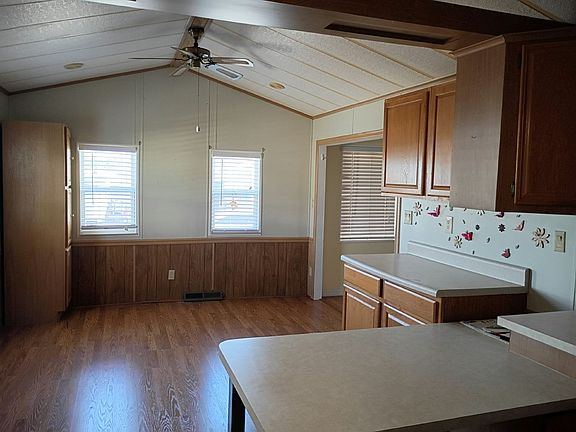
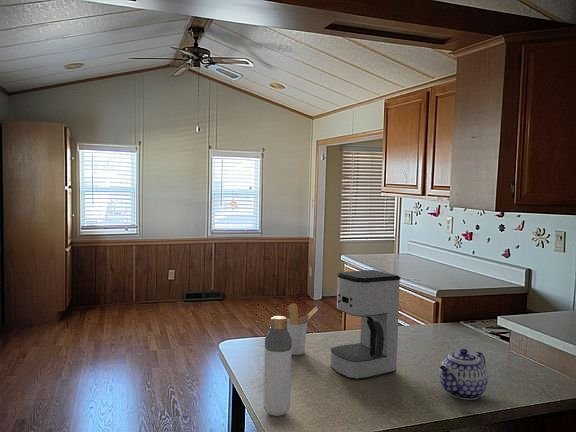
+ utensil holder [287,302,319,356]
+ coffee maker [329,269,401,381]
+ bottle [262,315,292,417]
+ teapot [438,348,489,401]
